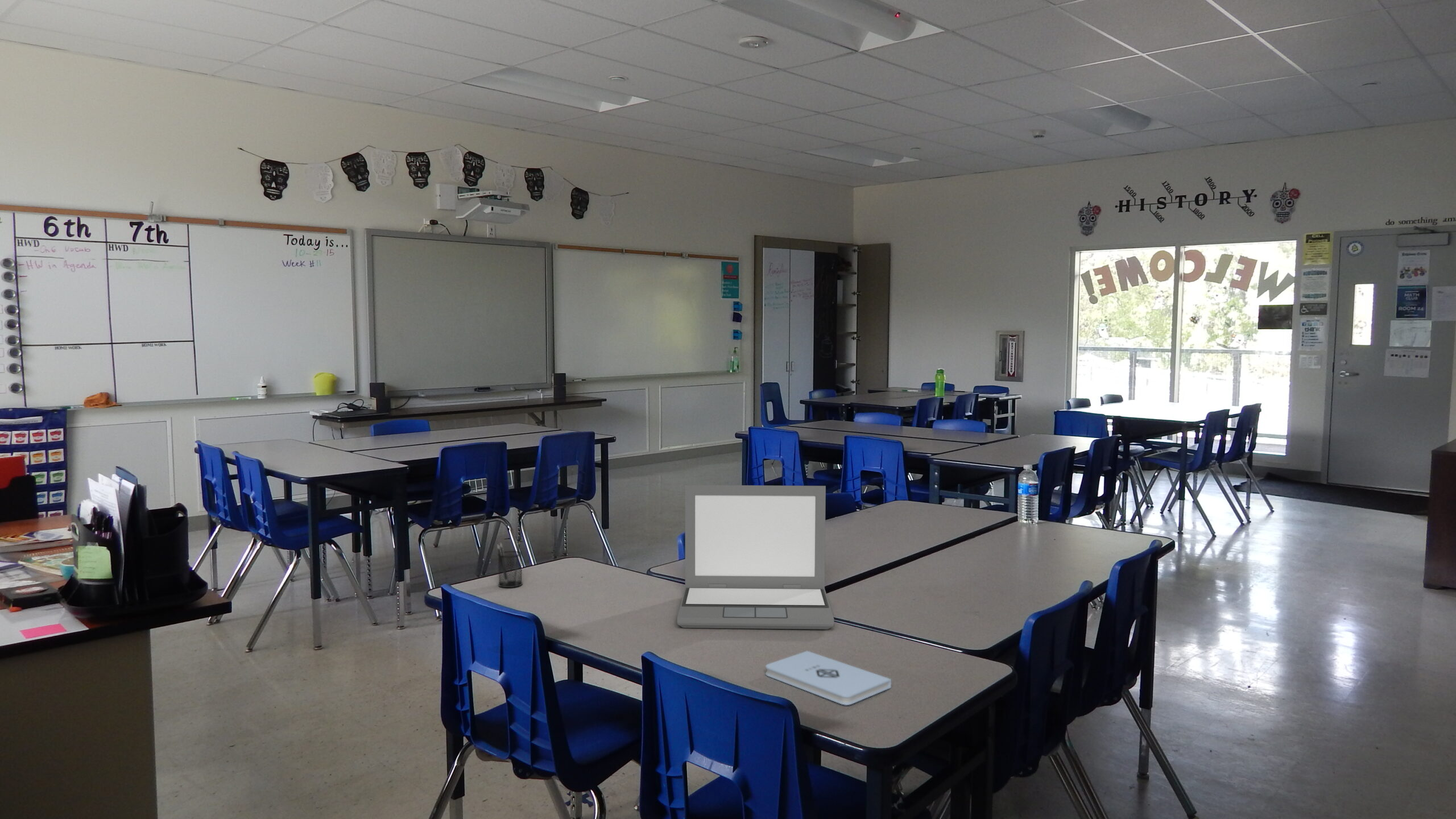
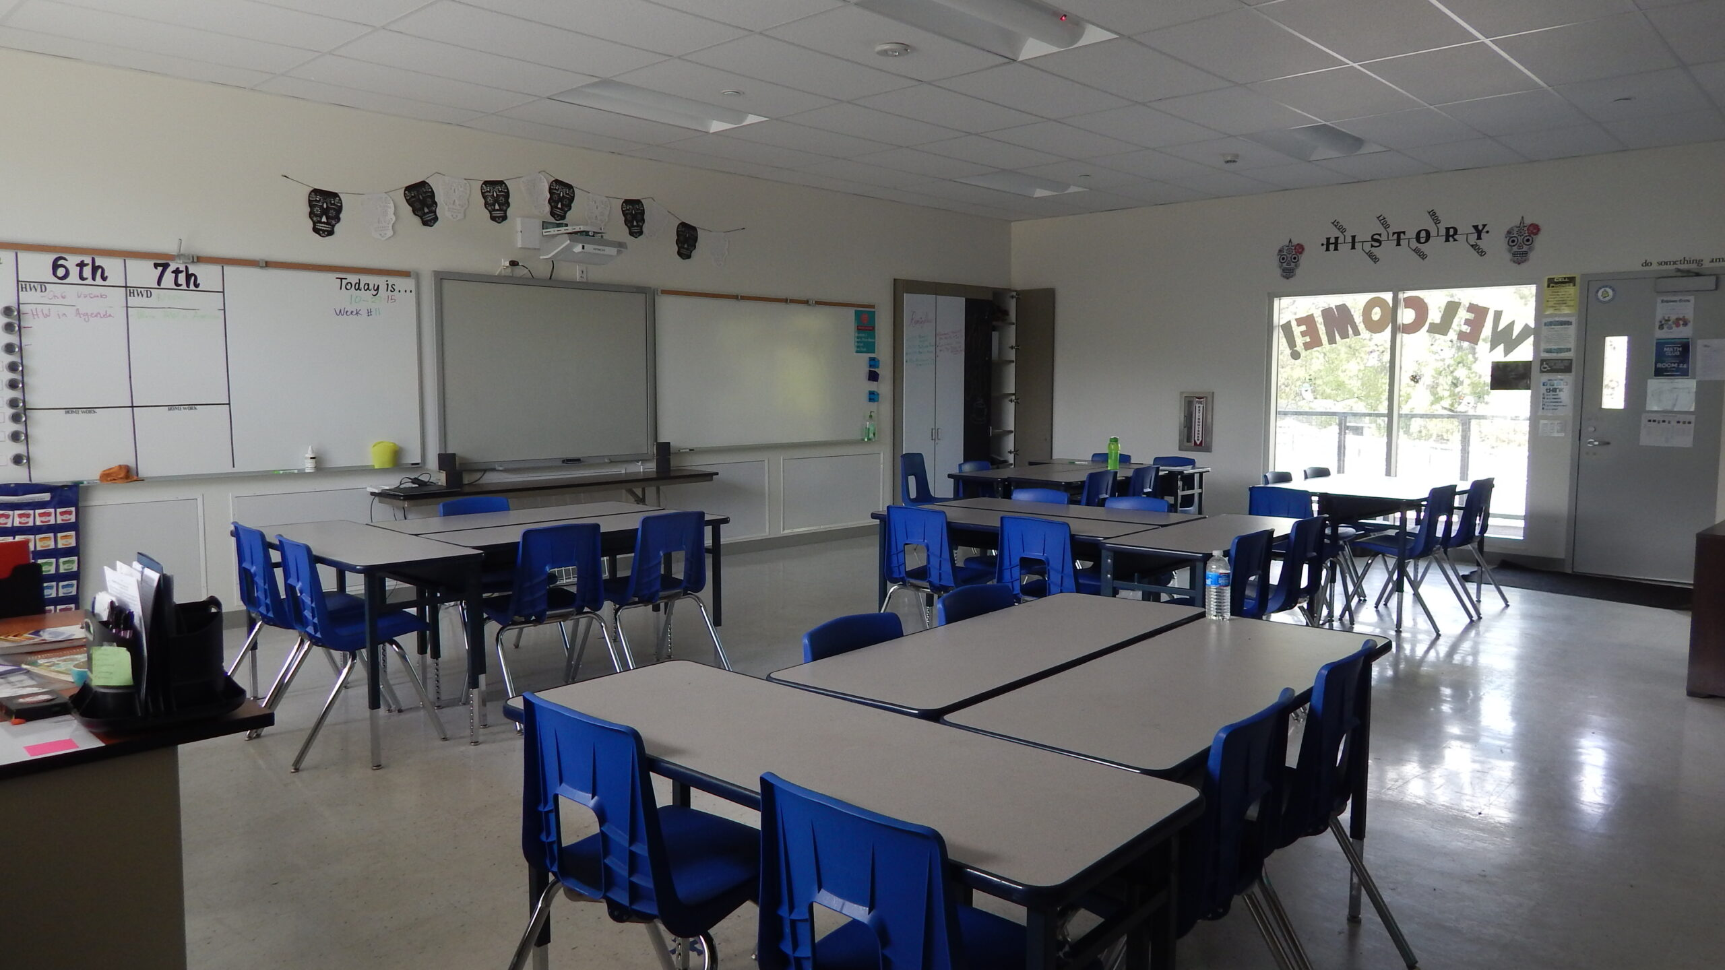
- laptop [677,485,834,630]
- pencil holder [497,540,523,588]
- notepad [765,650,892,706]
